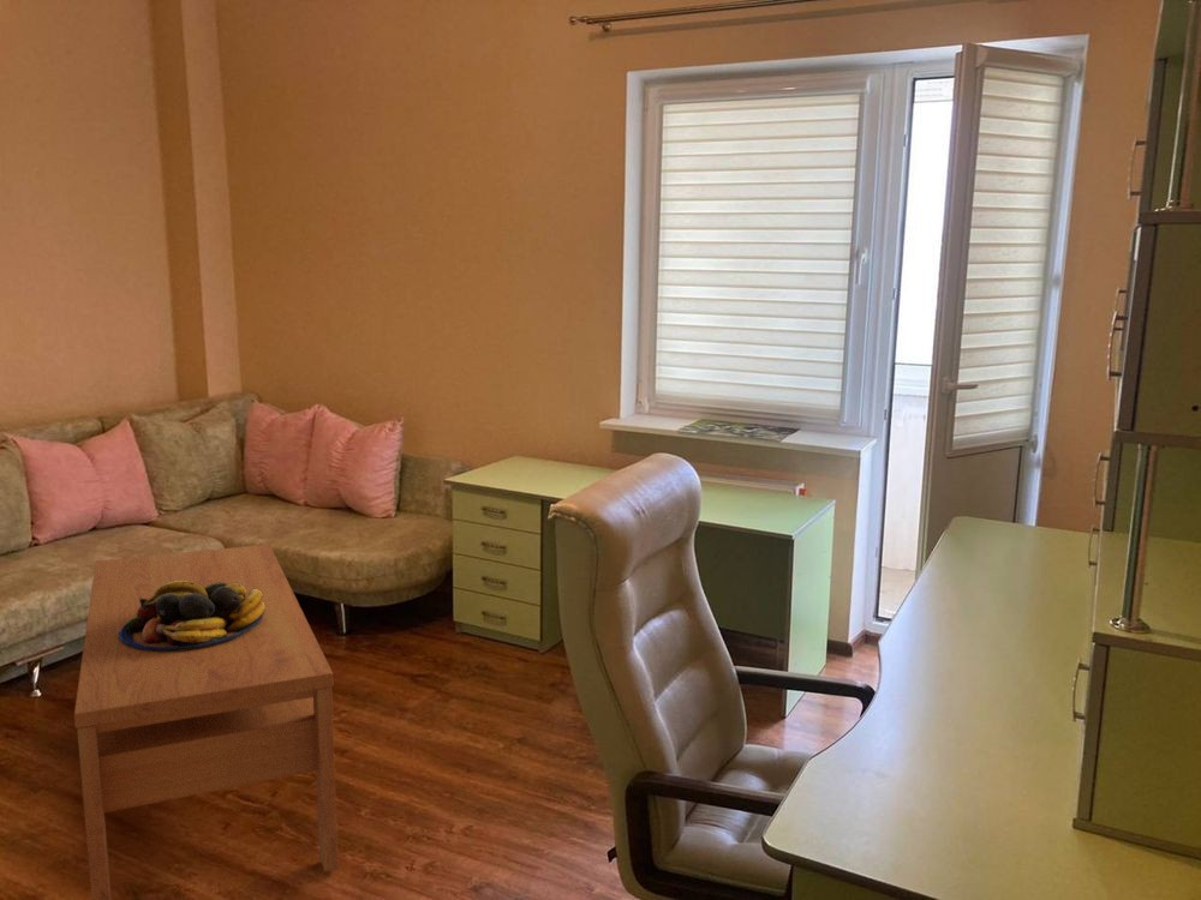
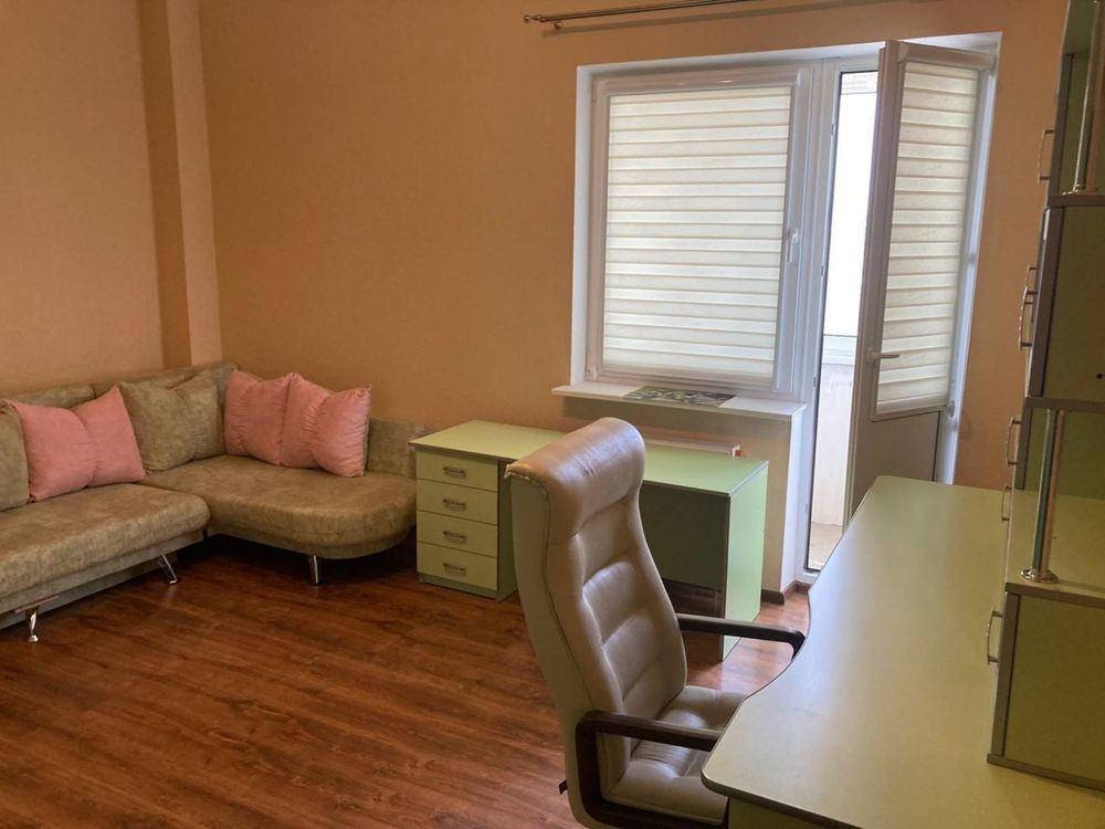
- coffee table [73,542,340,900]
- fruit bowl [119,581,265,652]
